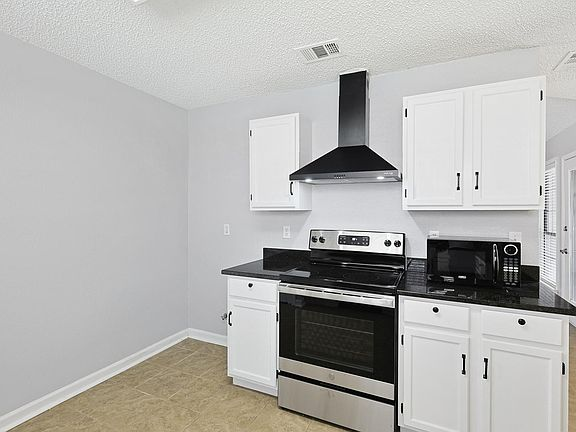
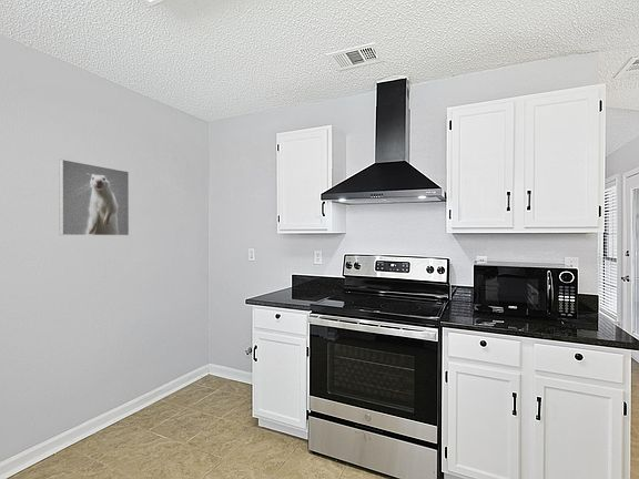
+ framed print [59,159,130,236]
